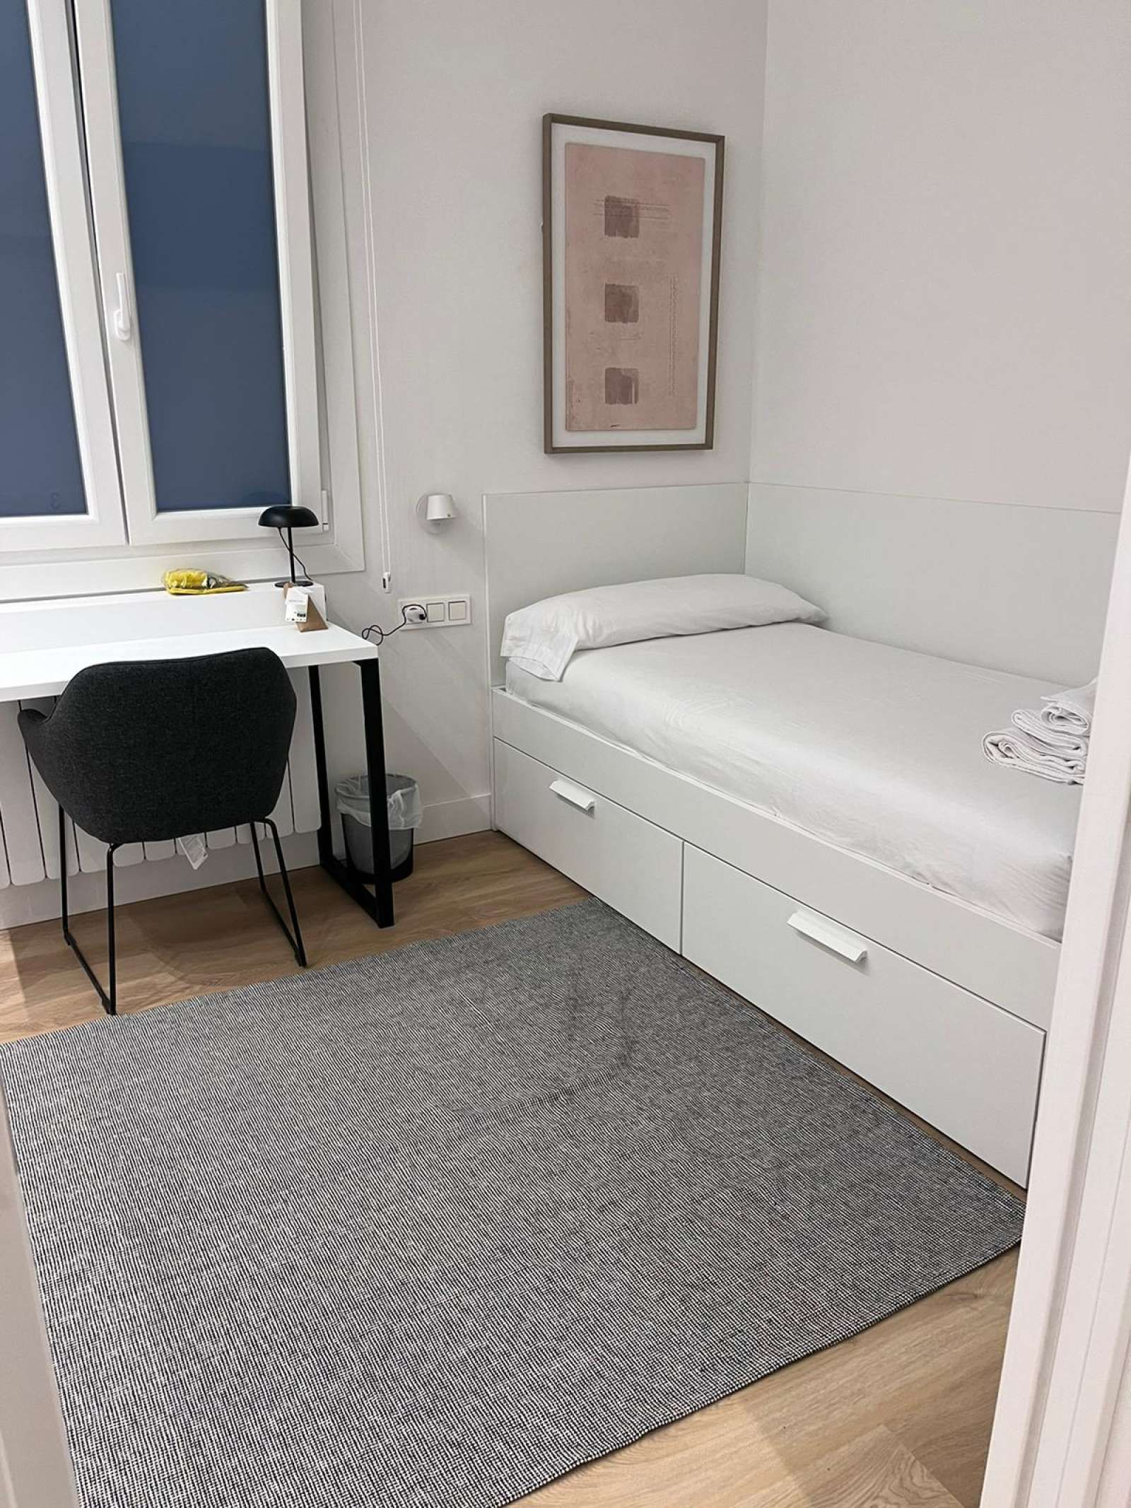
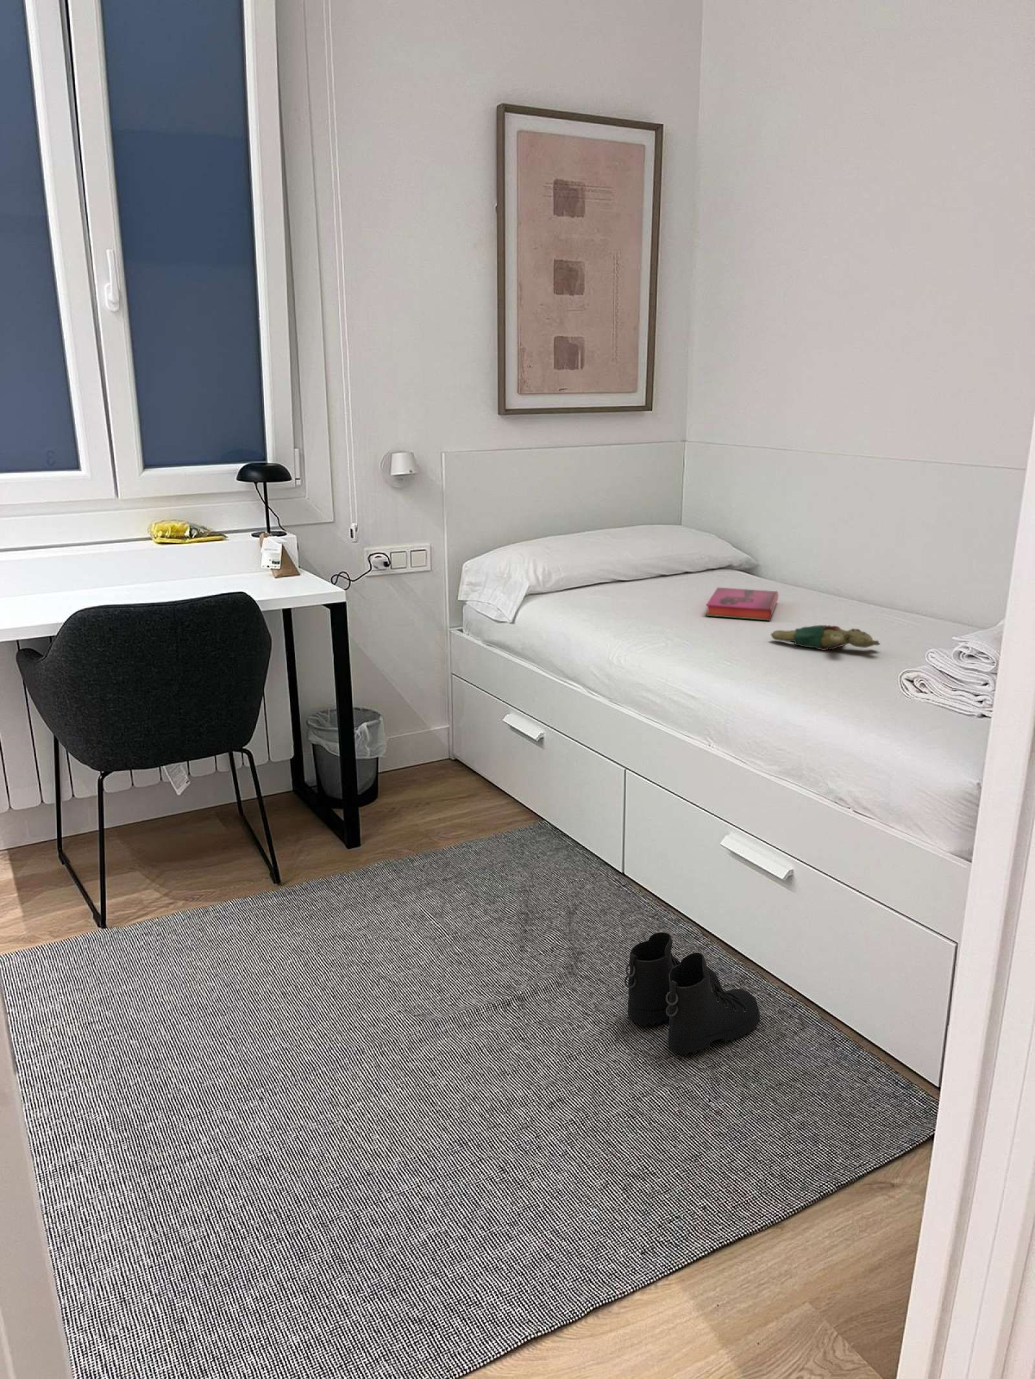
+ boots [624,931,761,1055]
+ hardback book [706,587,778,622]
+ teddy bear [771,625,881,651]
